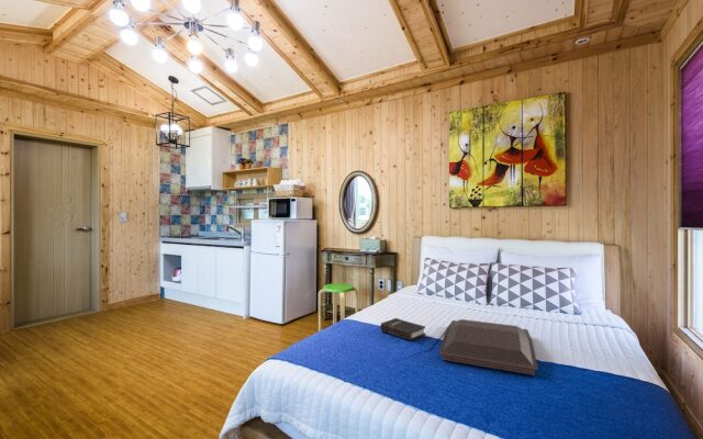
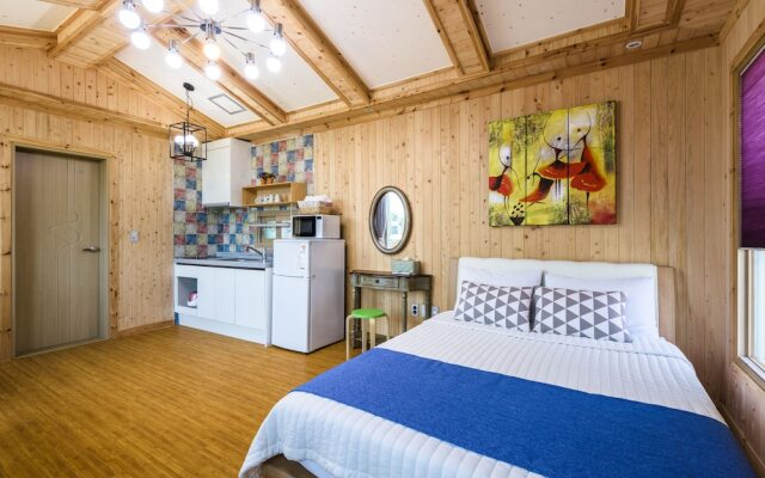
- hardback book [380,317,426,341]
- serving tray [437,318,539,376]
